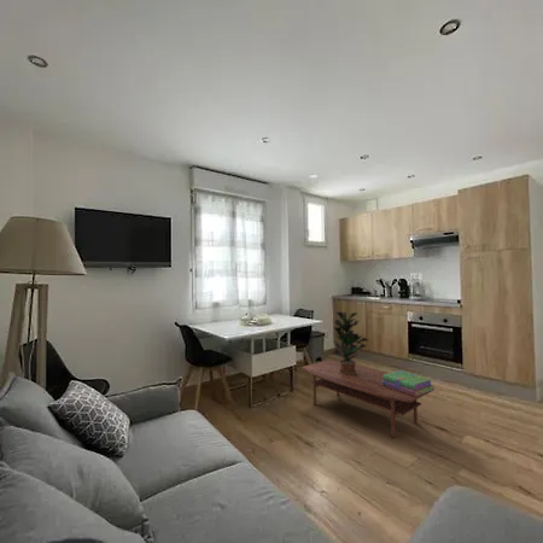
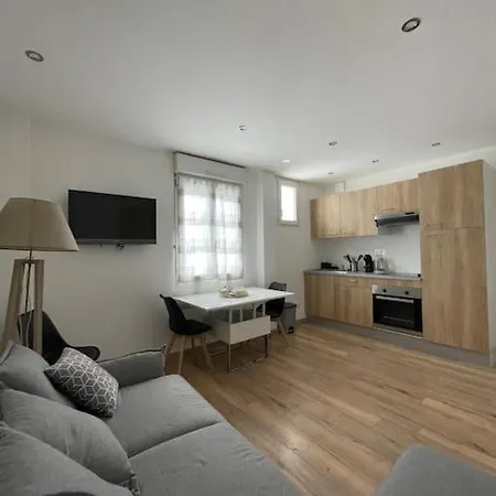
- stack of books [381,369,434,396]
- potted plant [332,310,369,375]
- coffee table [300,360,436,439]
